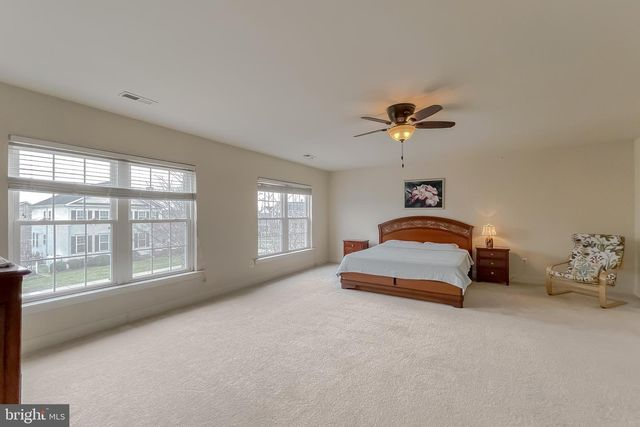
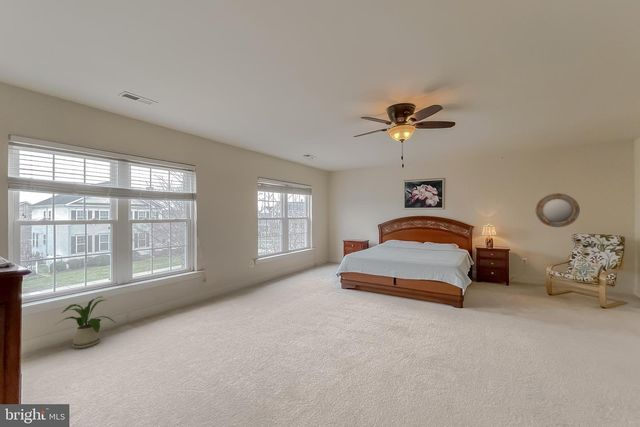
+ house plant [54,295,117,349]
+ home mirror [535,192,581,228]
